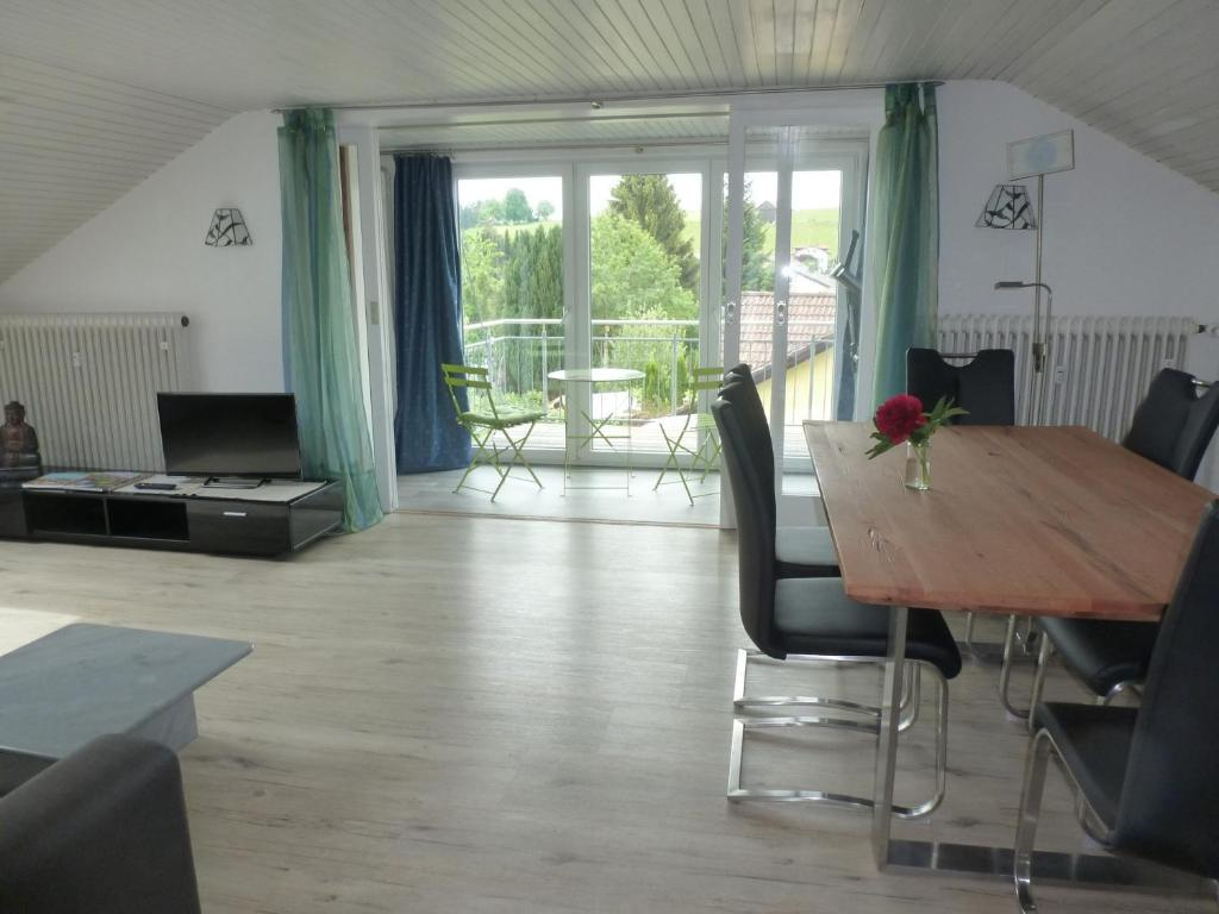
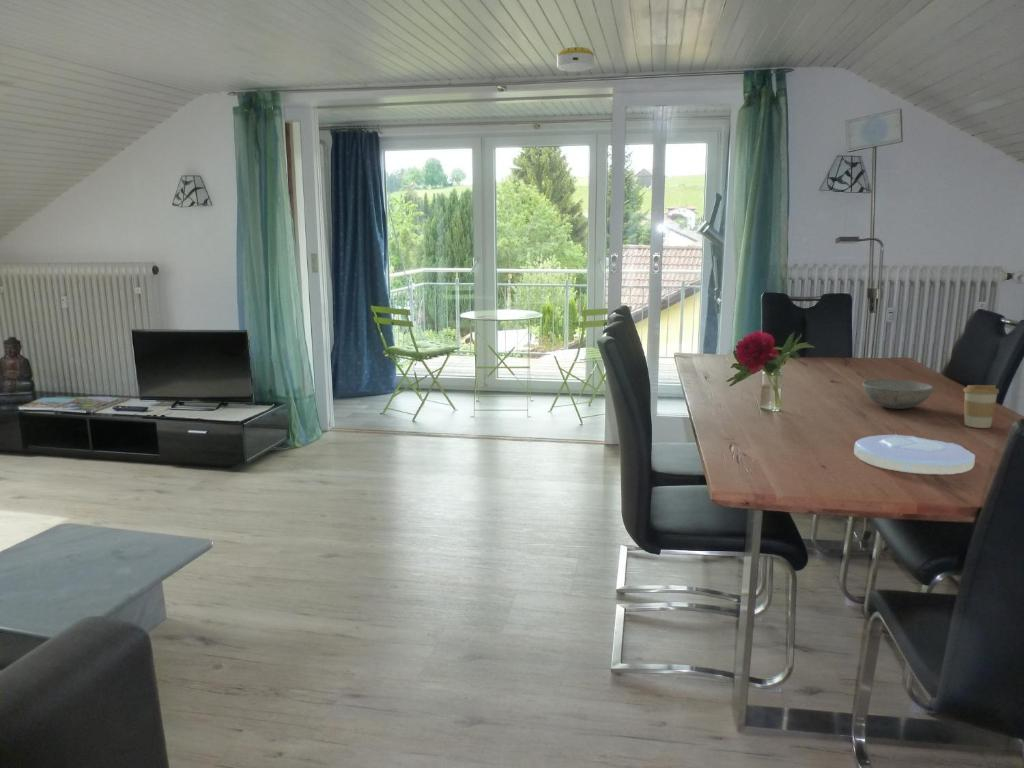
+ bowl [861,378,934,410]
+ coffee cup [962,384,1000,429]
+ plate [853,434,976,475]
+ smoke detector [556,46,595,73]
